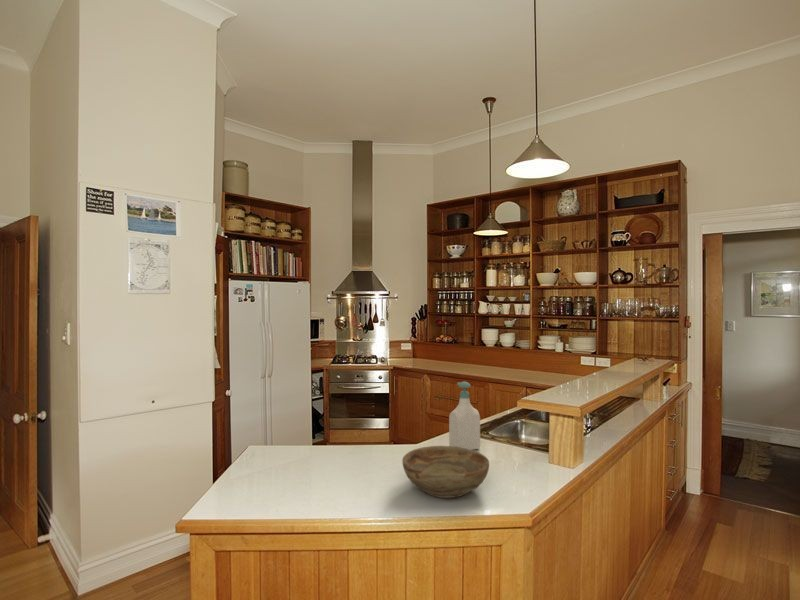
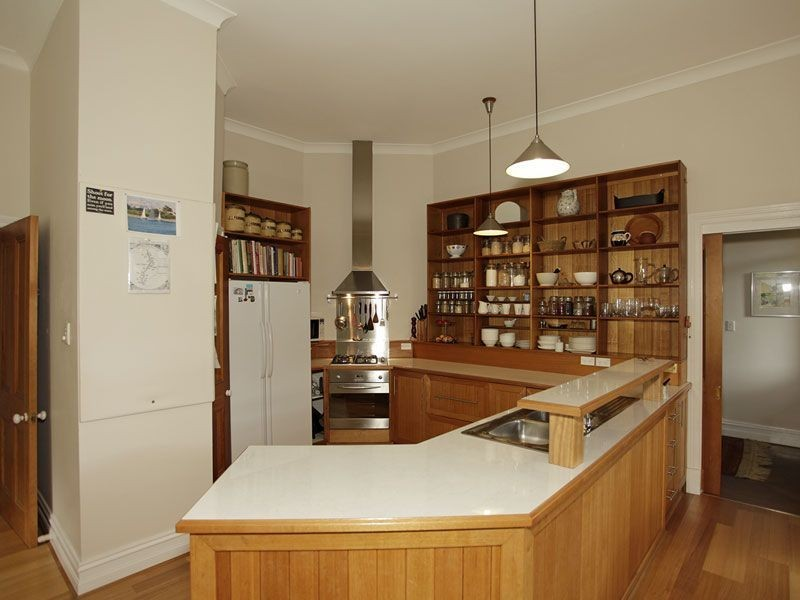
- soap bottle [448,381,481,451]
- bowl [401,445,490,499]
